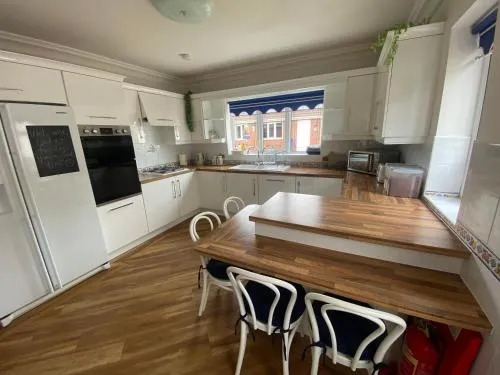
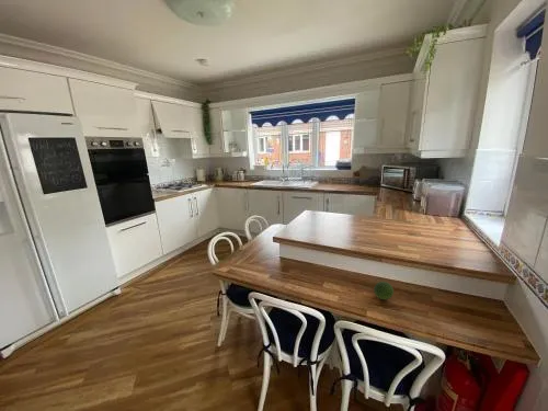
+ fruit [373,281,395,300]
